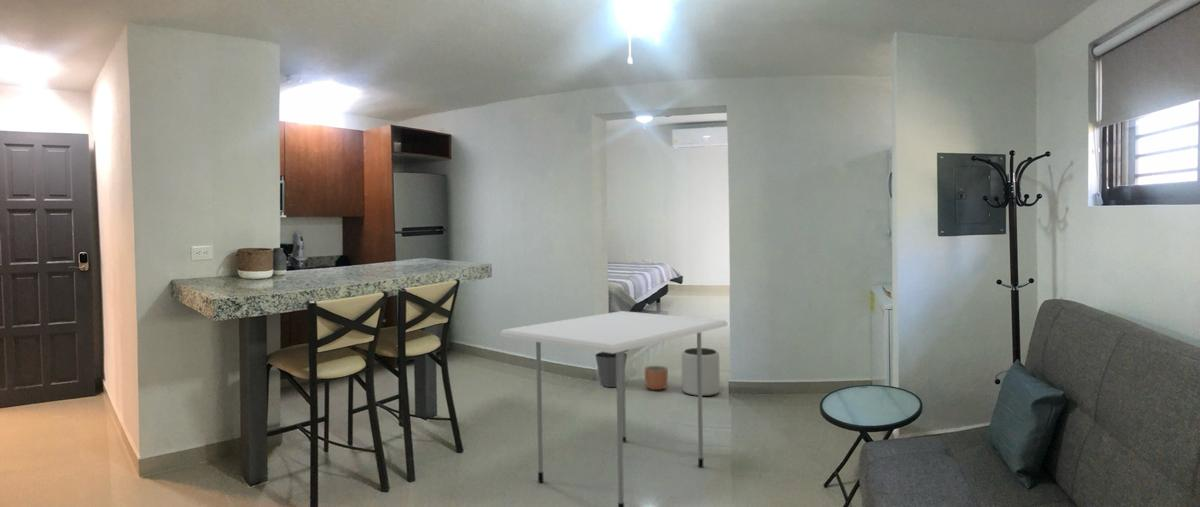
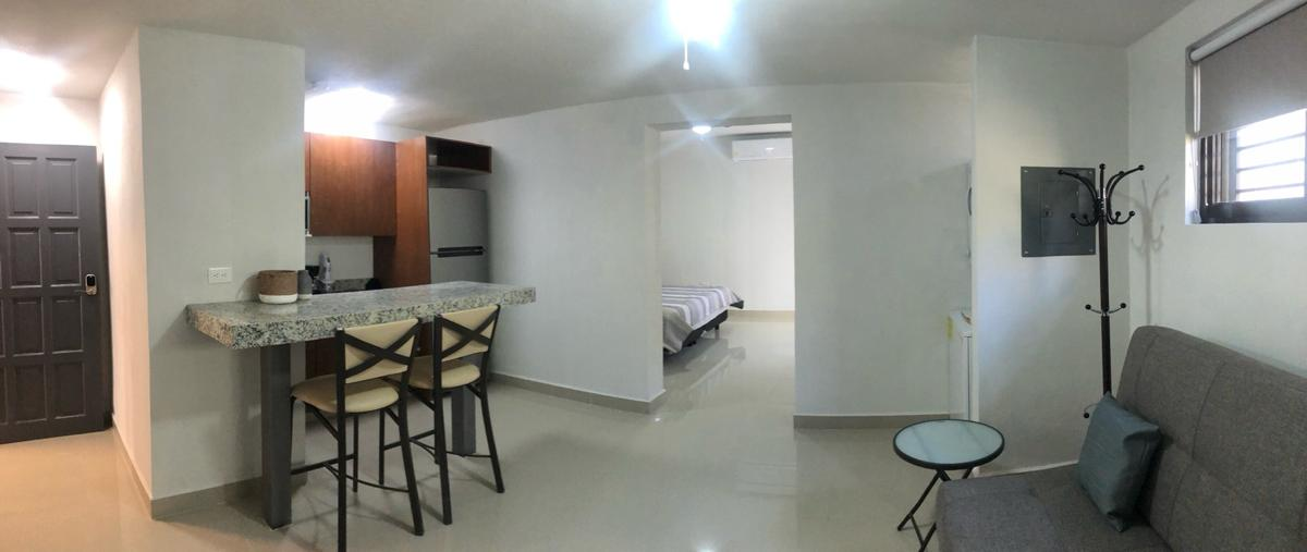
- planter [644,365,669,391]
- plant pot [681,347,721,397]
- trash can [594,349,630,388]
- dining table [499,310,729,507]
